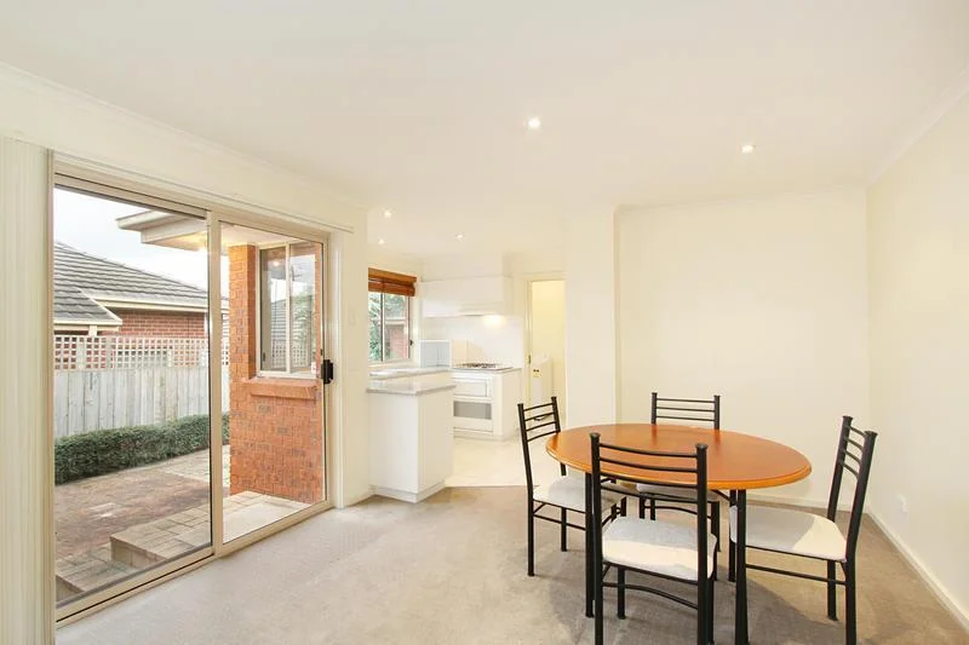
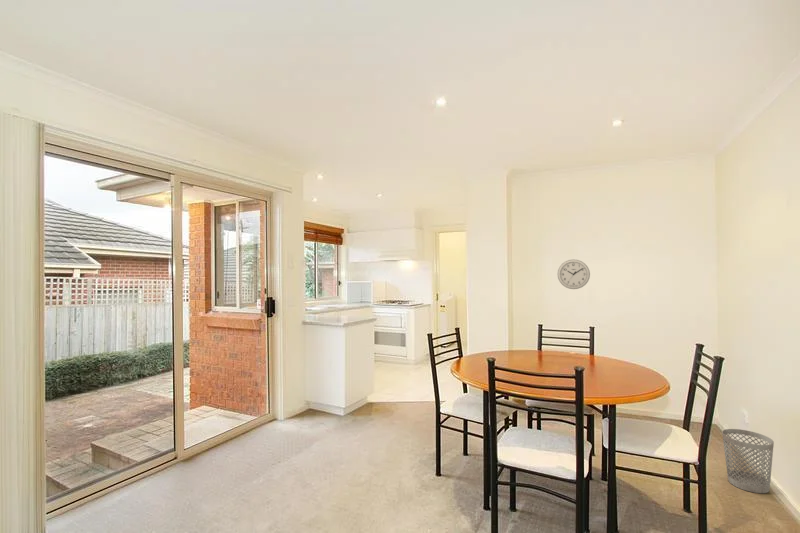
+ wall clock [556,258,591,290]
+ wastebasket [721,428,775,494]
